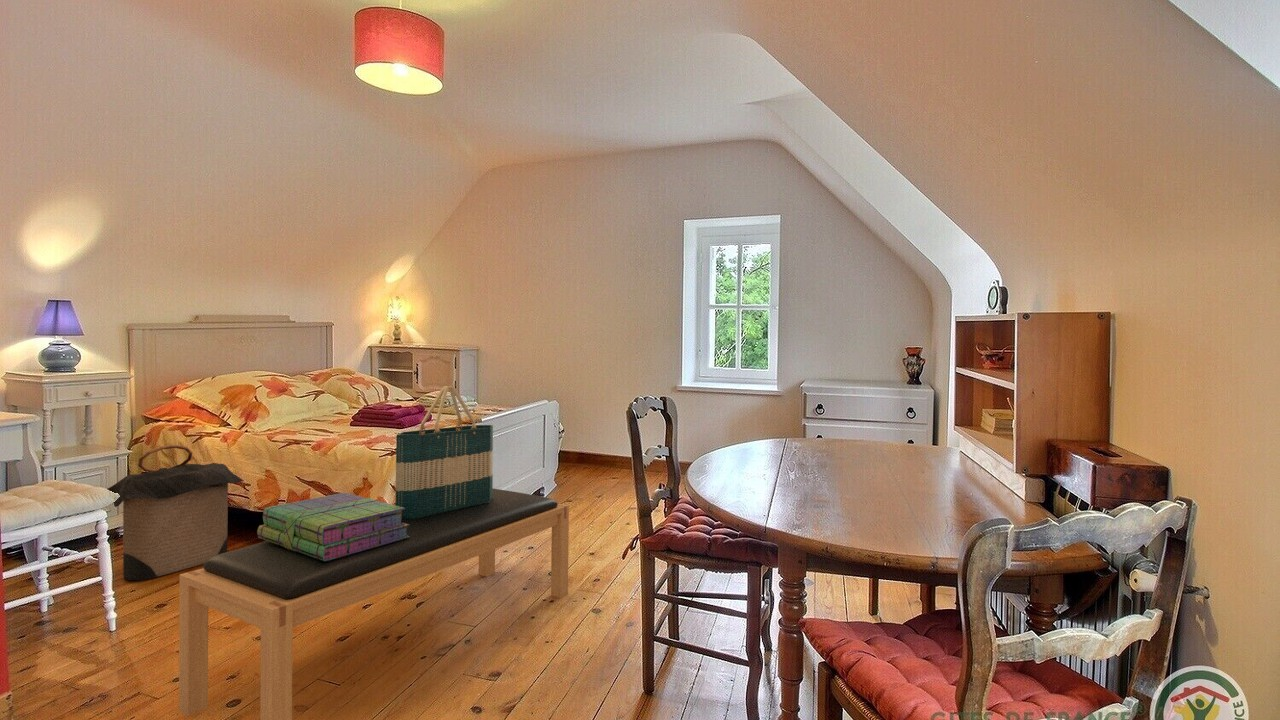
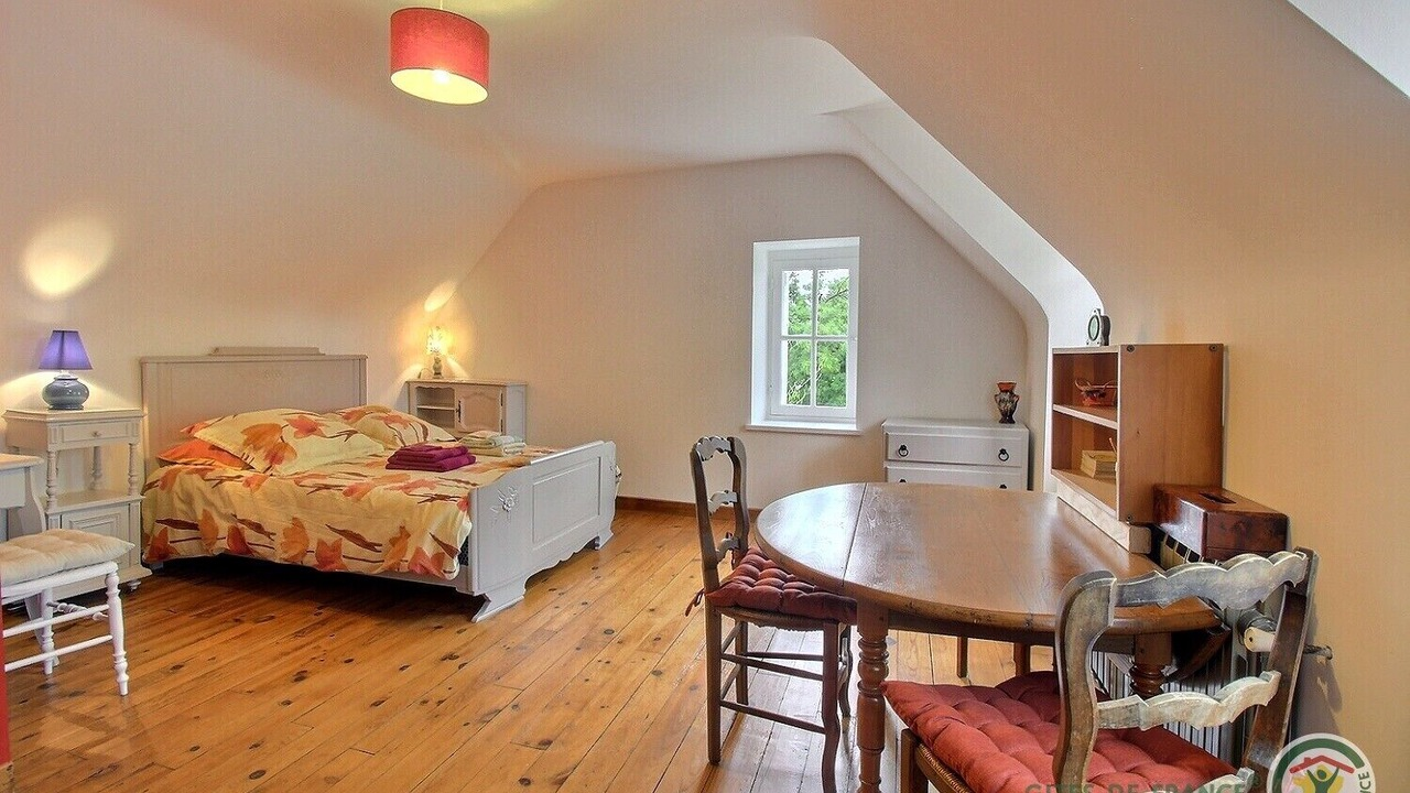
- stack of books [256,492,410,561]
- tote bag [394,385,494,518]
- bench [178,488,570,720]
- laundry hamper [106,444,245,581]
